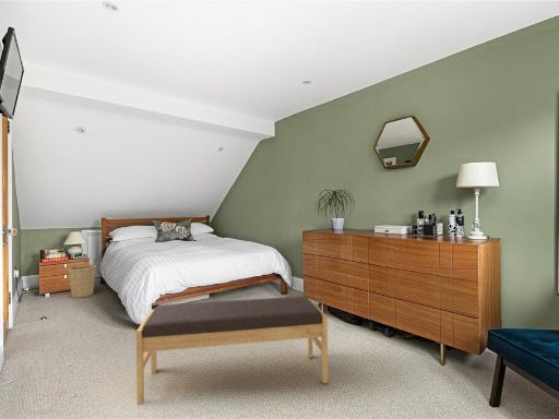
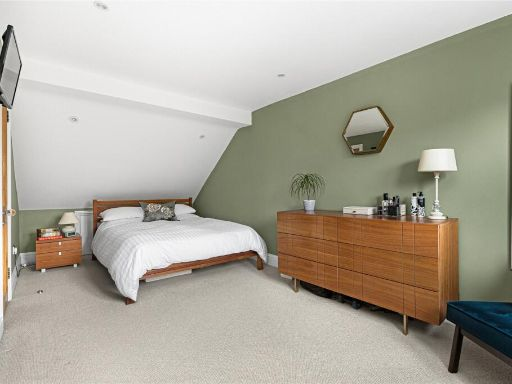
- basket [67,260,97,299]
- bench [135,296,329,406]
